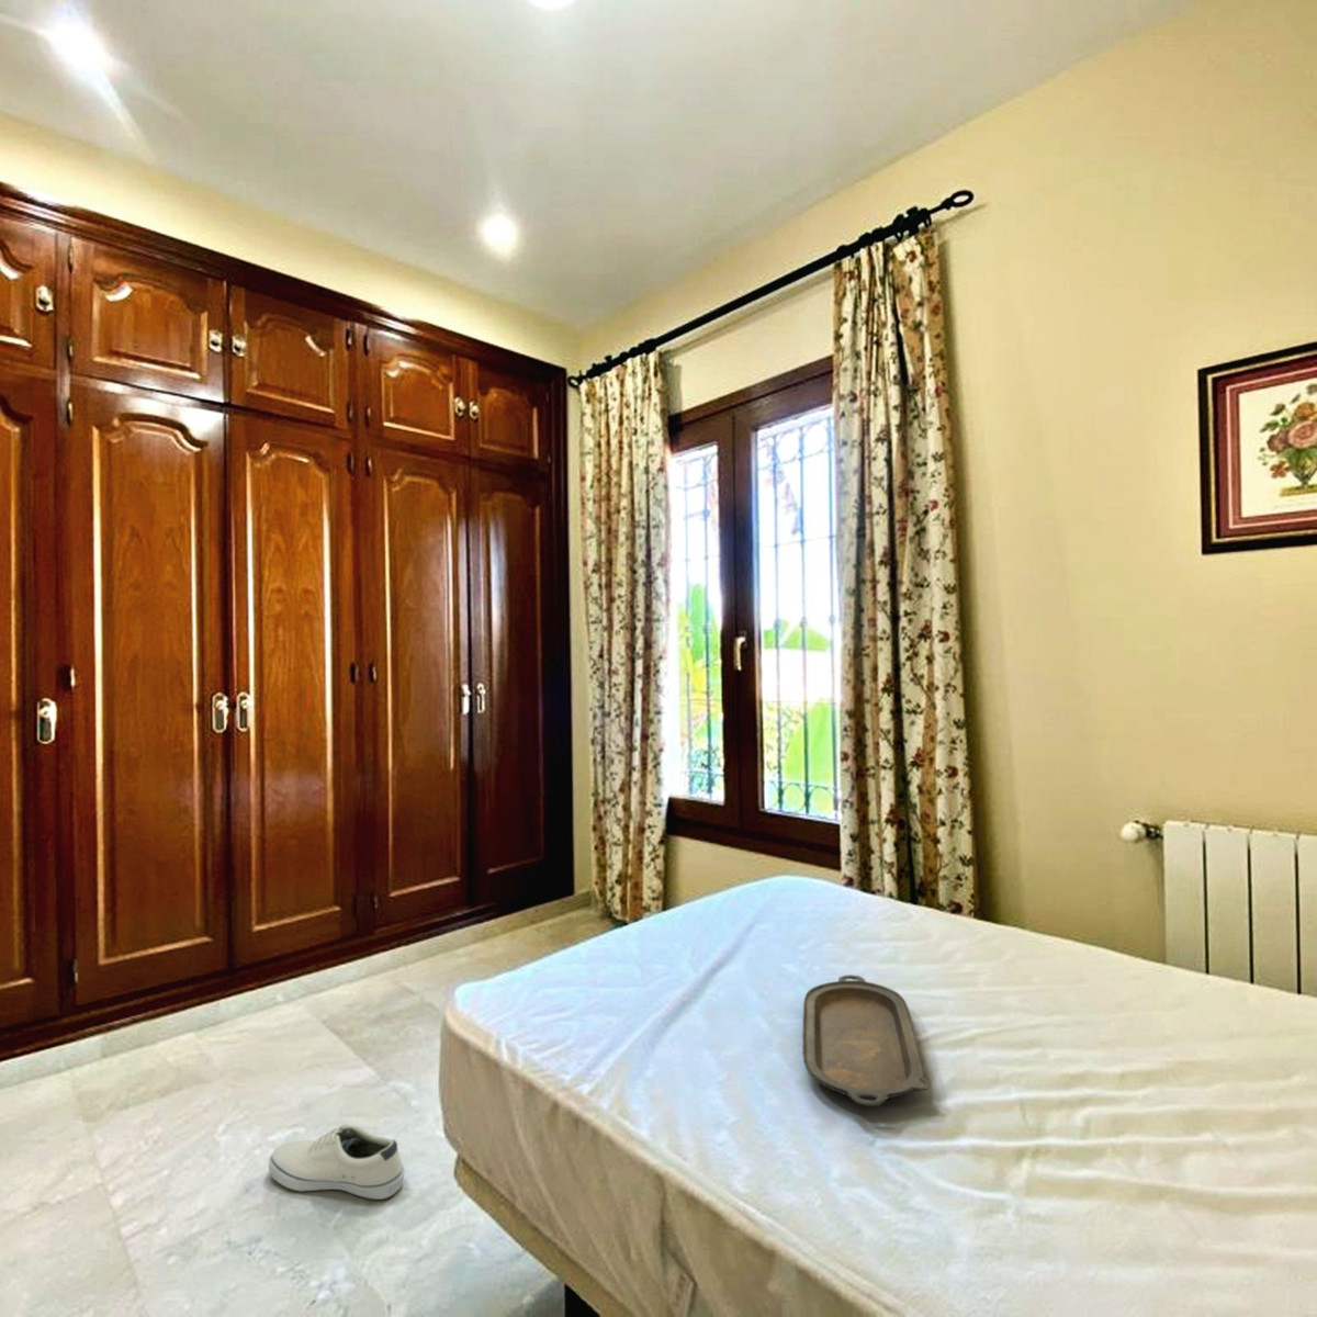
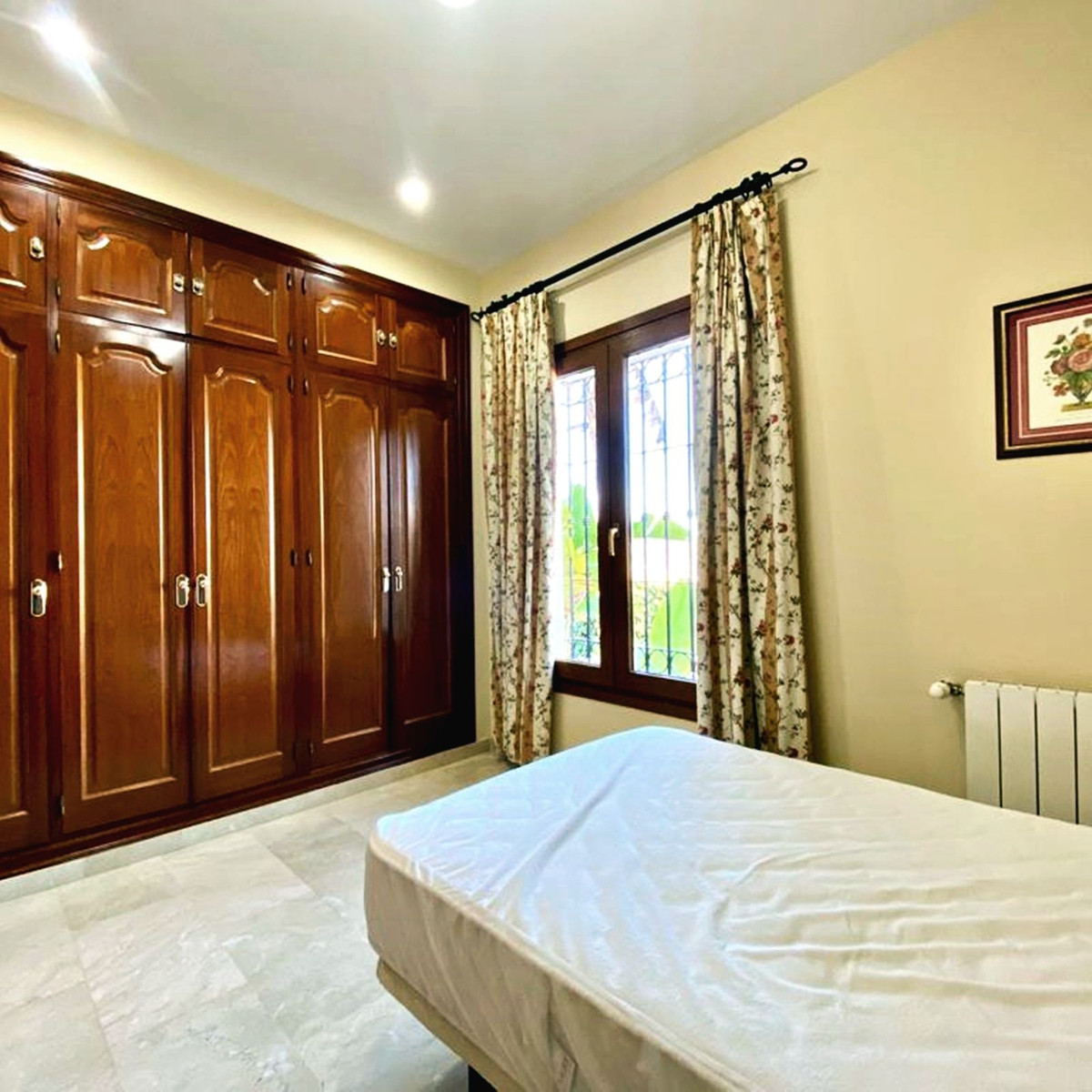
- serving tray [801,973,931,1108]
- shoe [268,1123,406,1201]
